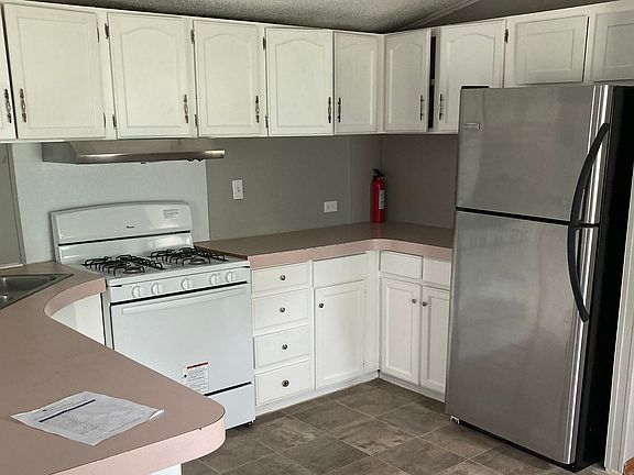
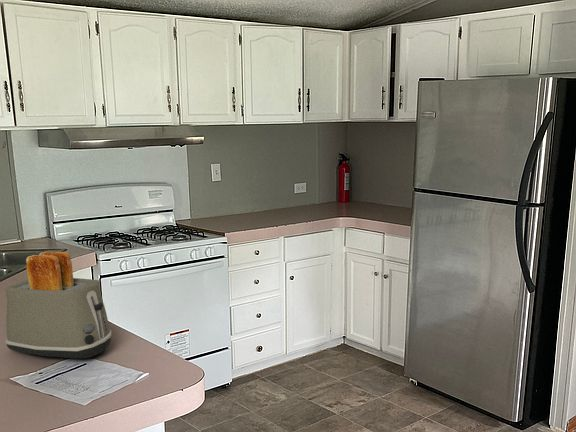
+ toaster [4,251,113,359]
